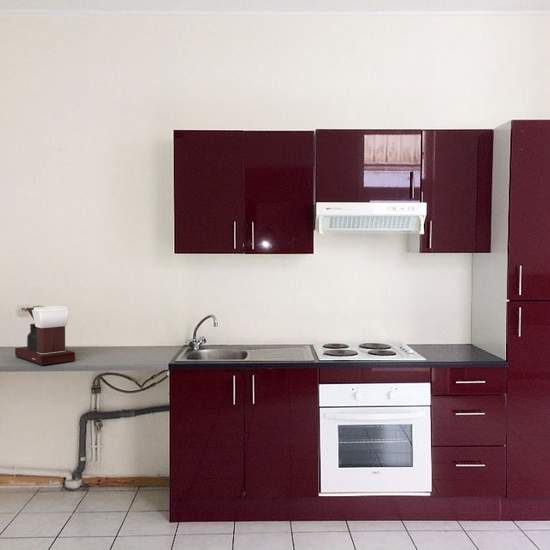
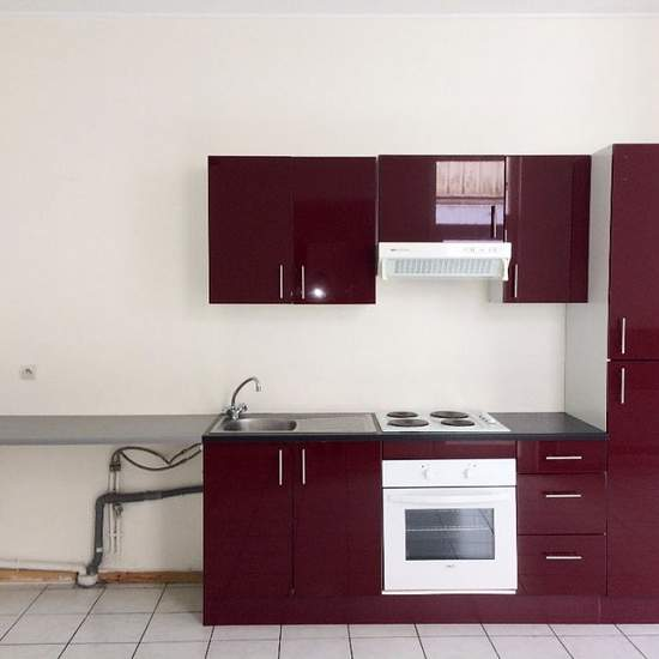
- coffee maker [14,305,76,366]
